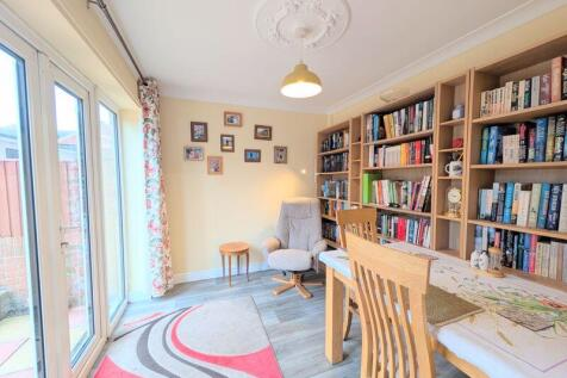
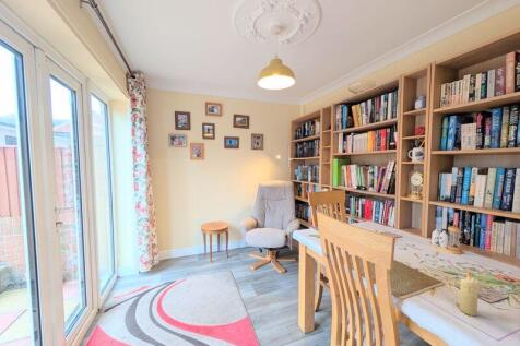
+ candle [459,271,481,317]
